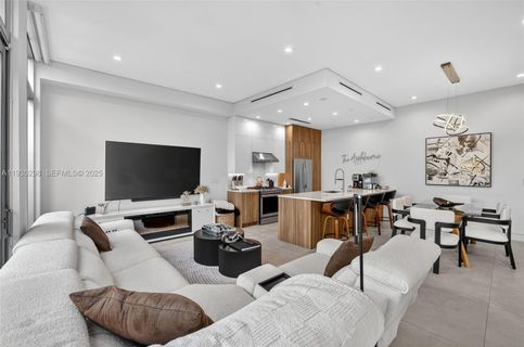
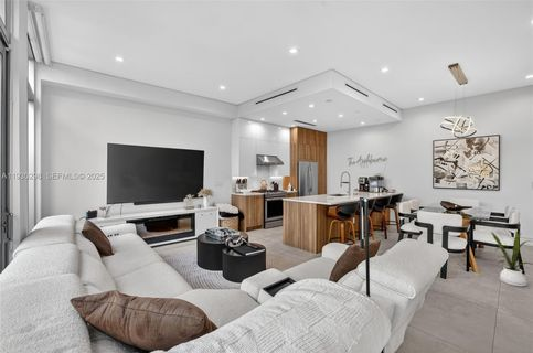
+ house plant [486,223,533,287]
